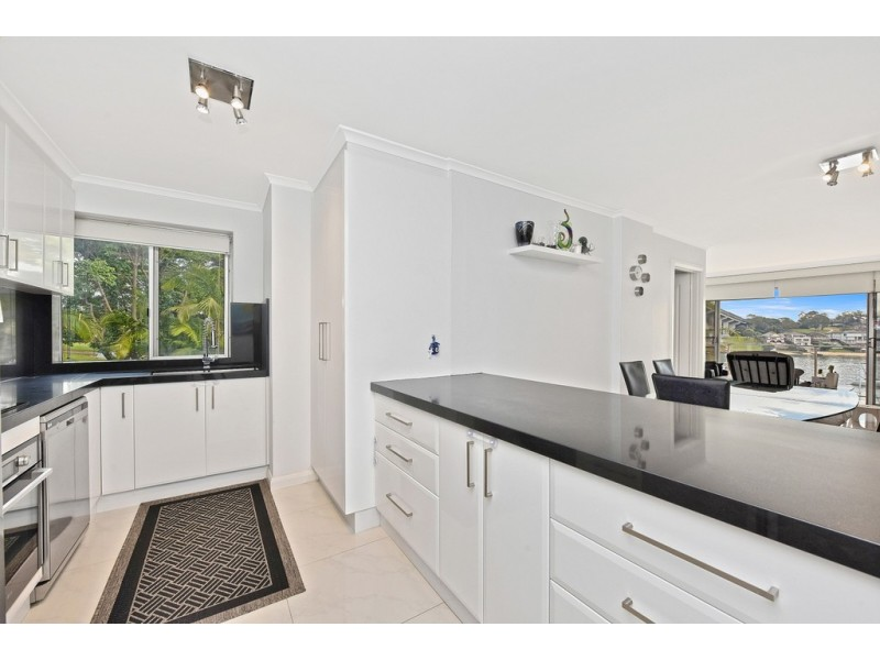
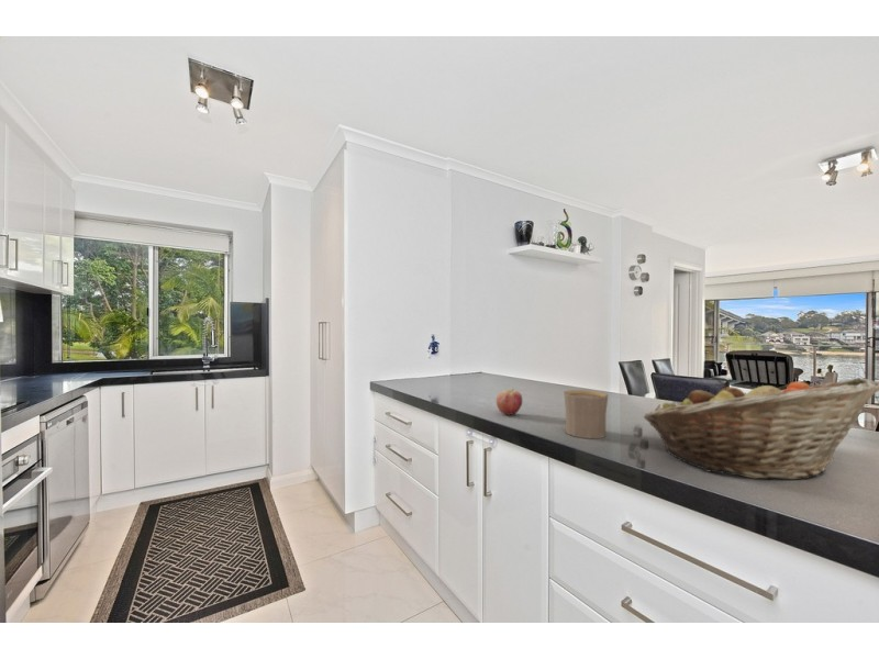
+ apple [496,388,523,416]
+ cup [563,389,609,439]
+ fruit basket [643,377,879,481]
